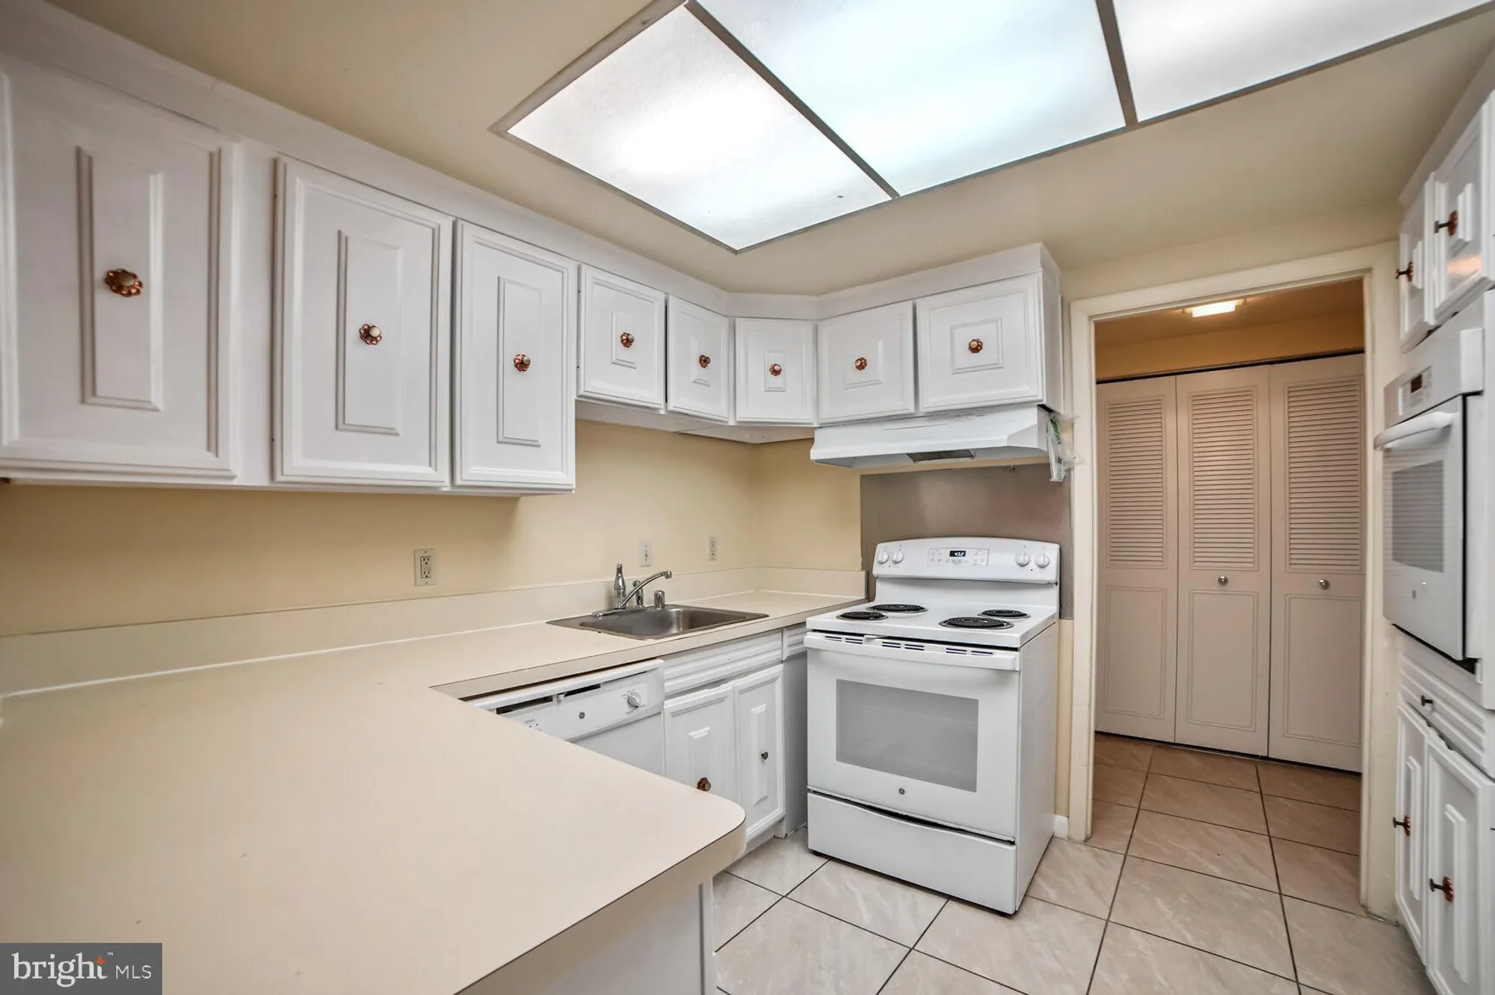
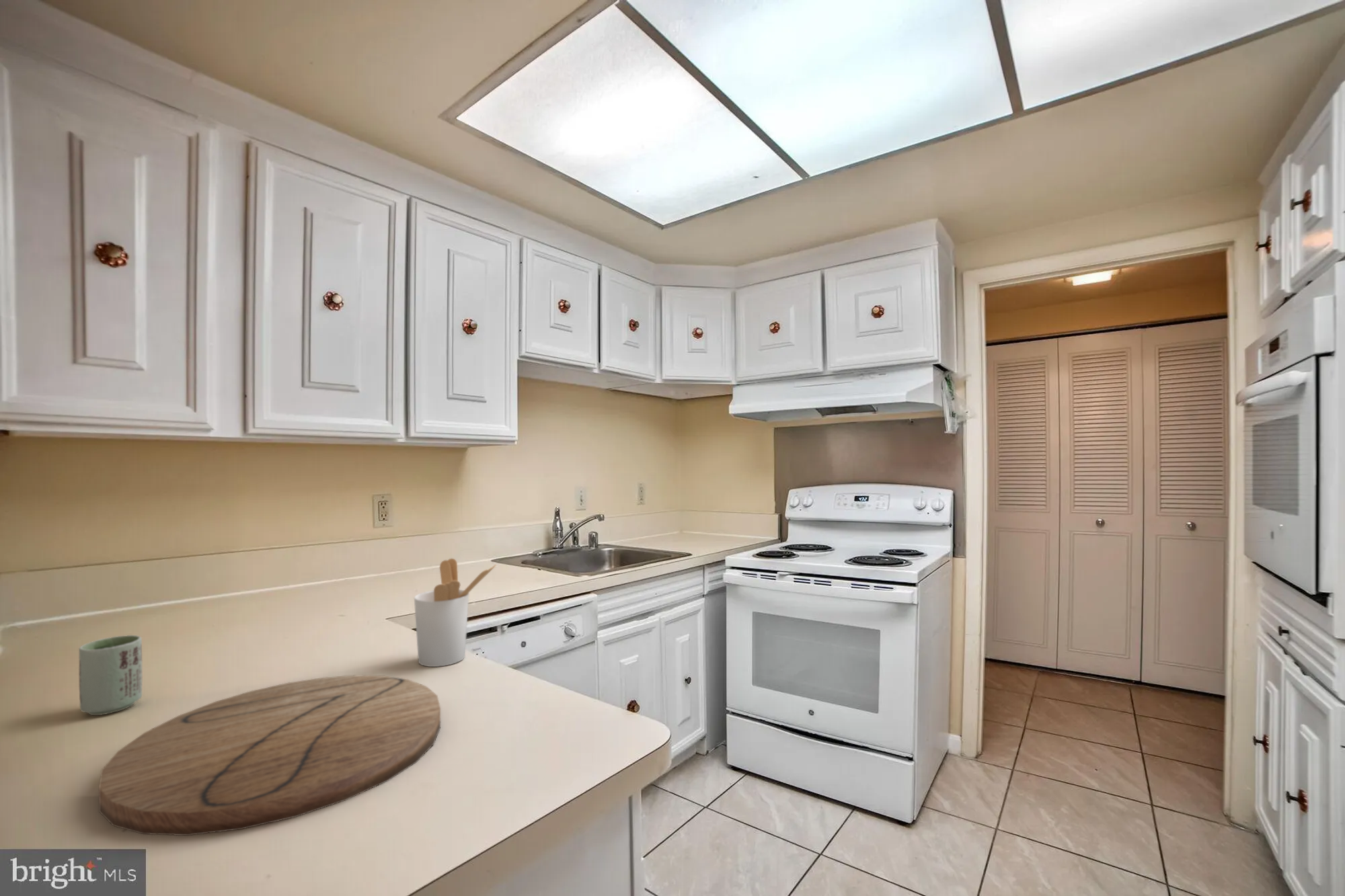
+ cup [78,635,143,716]
+ cutting board [98,675,441,836]
+ utensil holder [414,558,497,667]
